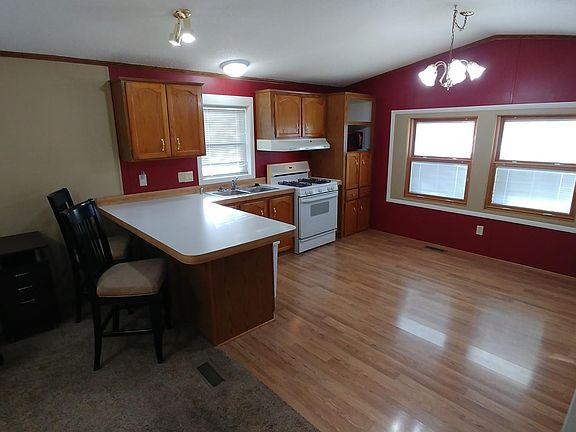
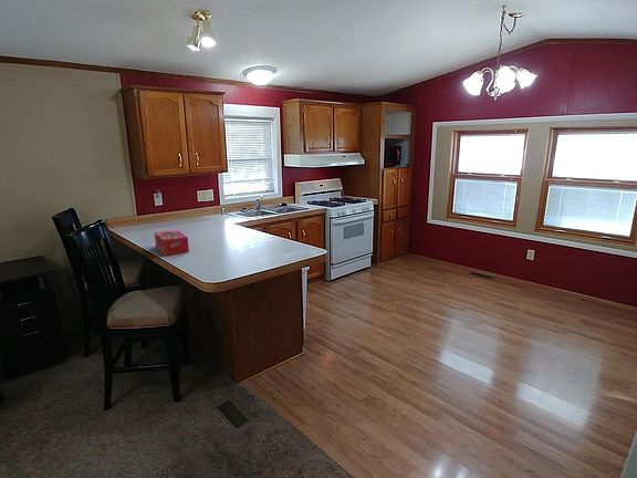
+ tissue box [154,229,190,257]
